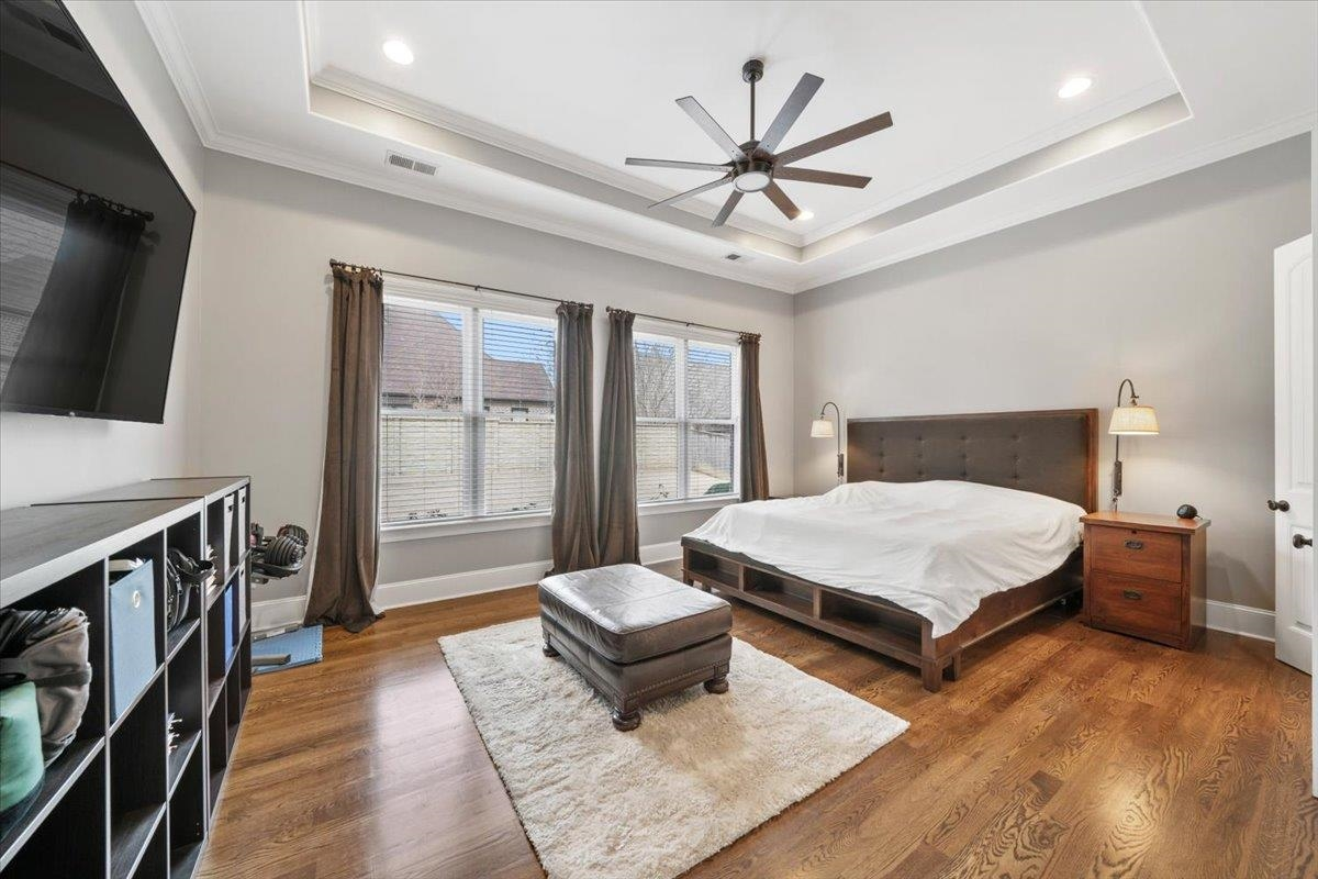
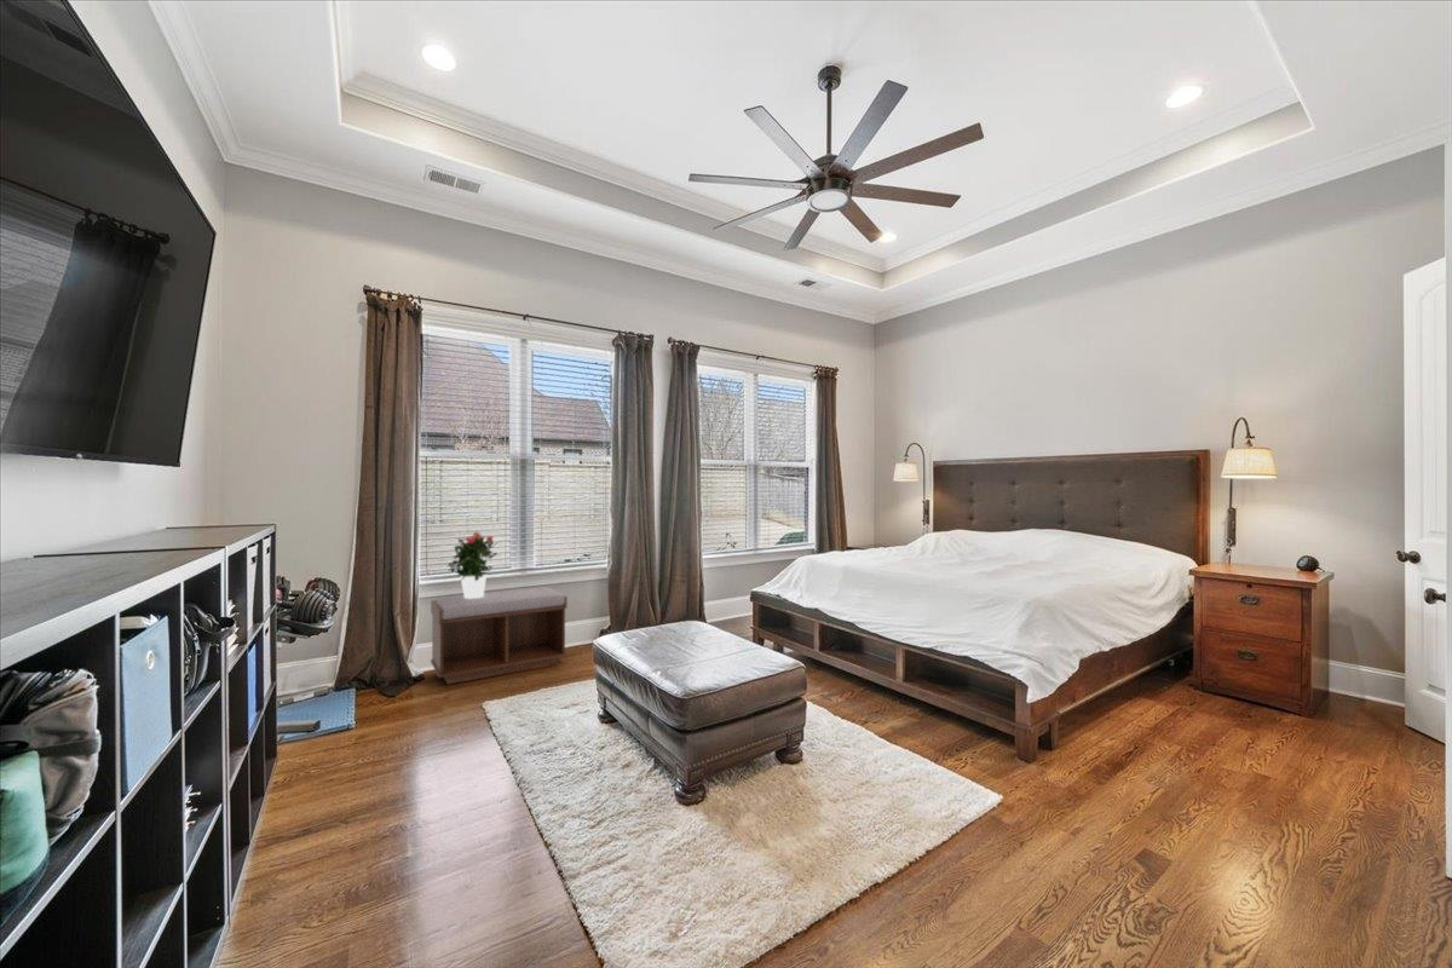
+ potted flower [446,531,502,599]
+ bench [430,586,569,686]
